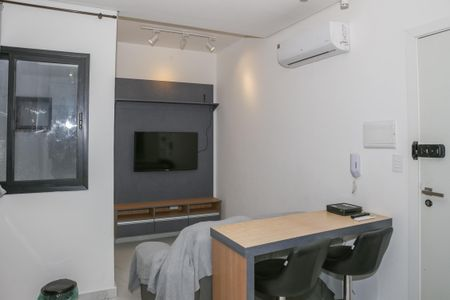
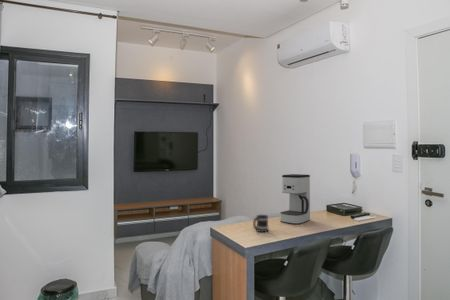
+ mug [252,214,270,233]
+ coffee maker [279,173,311,225]
